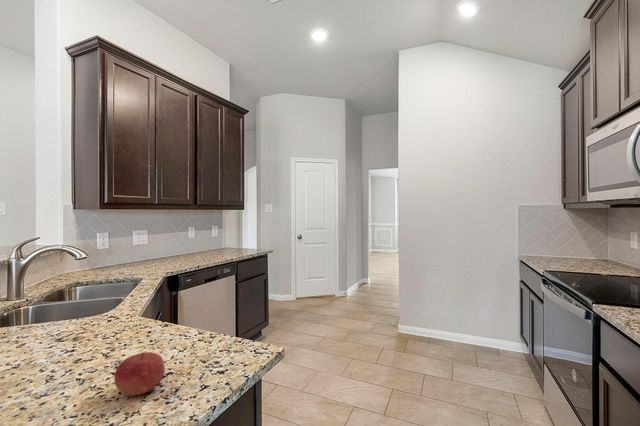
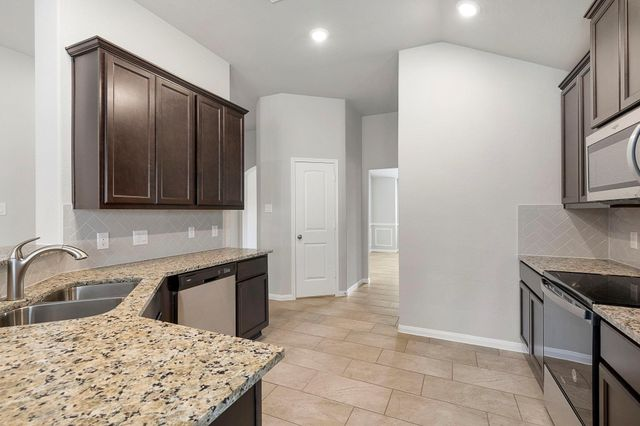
- fruit [113,351,166,397]
